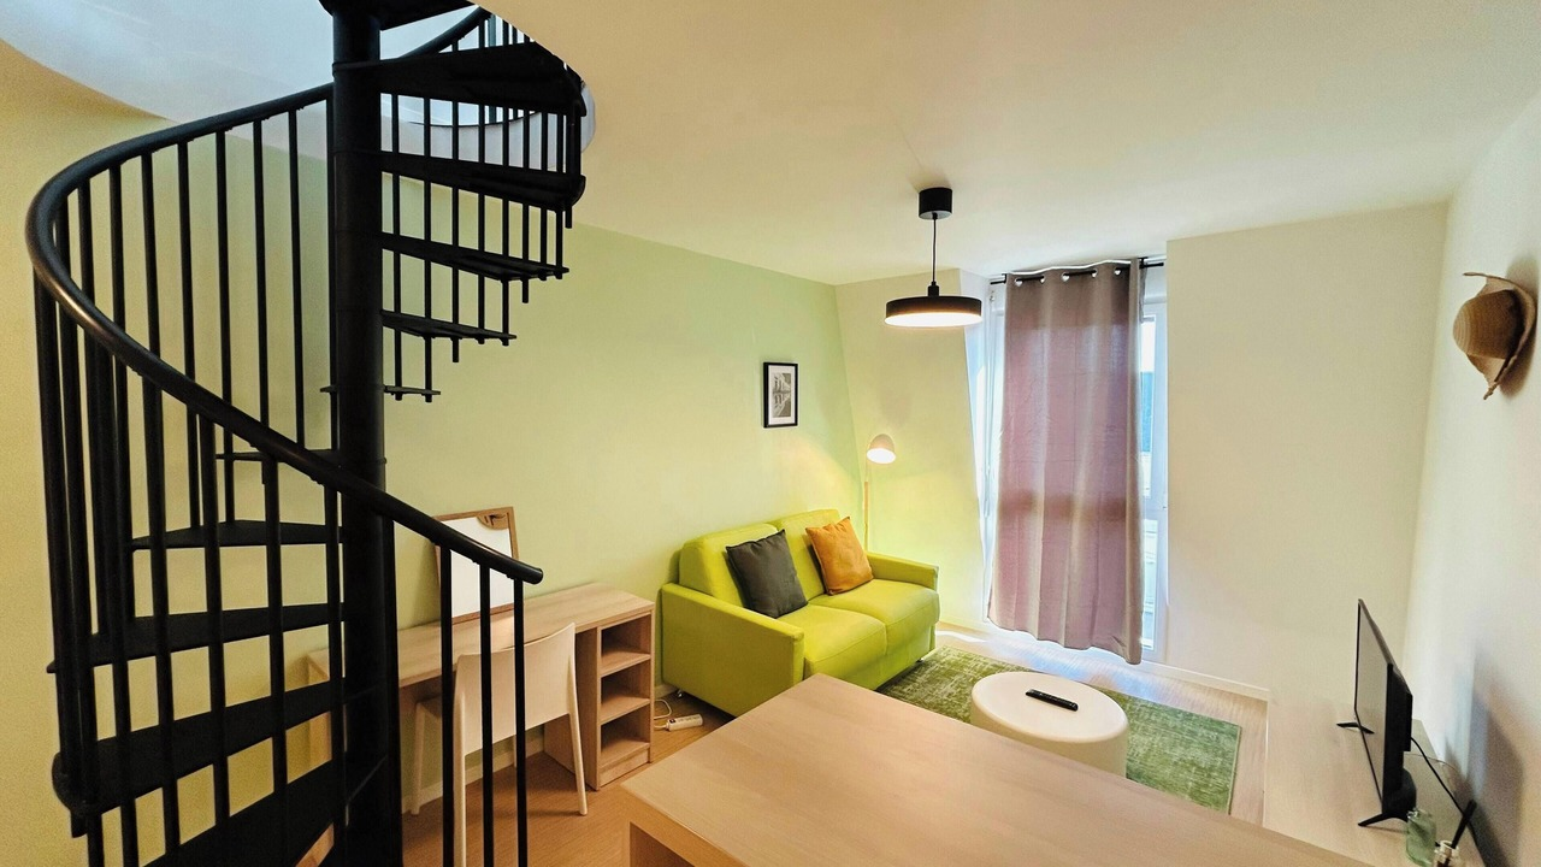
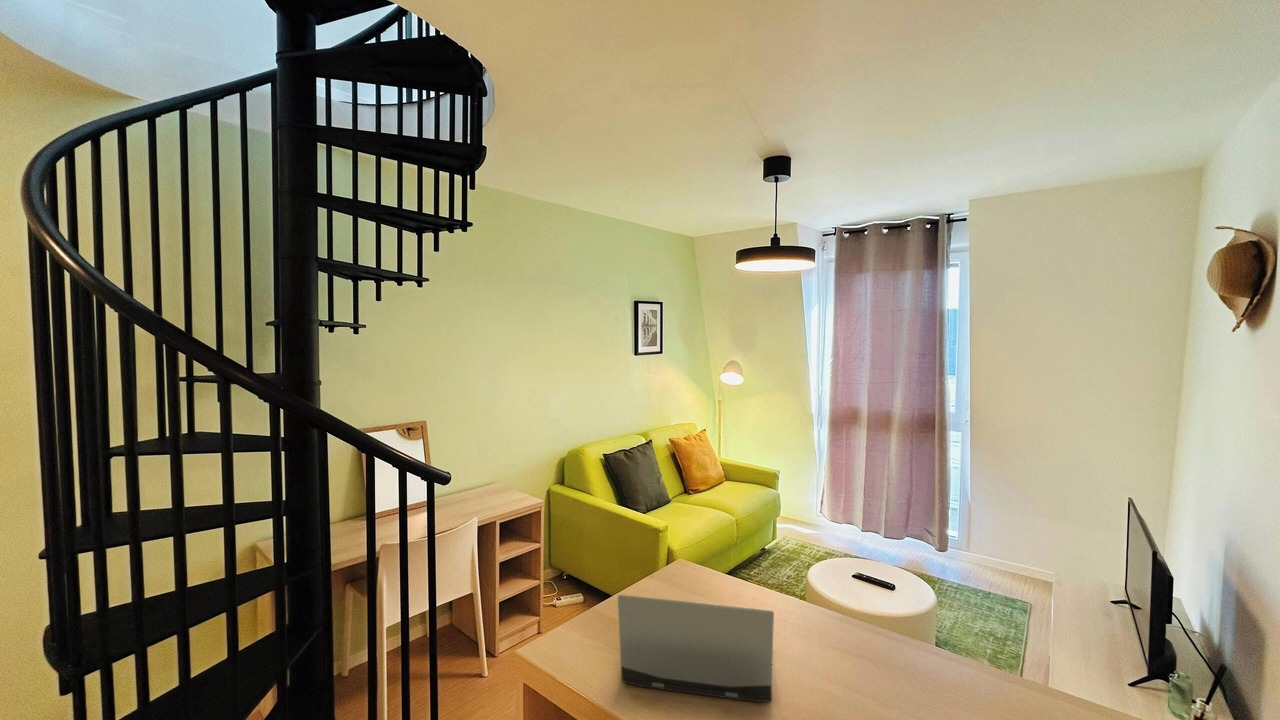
+ laptop computer [617,594,775,703]
